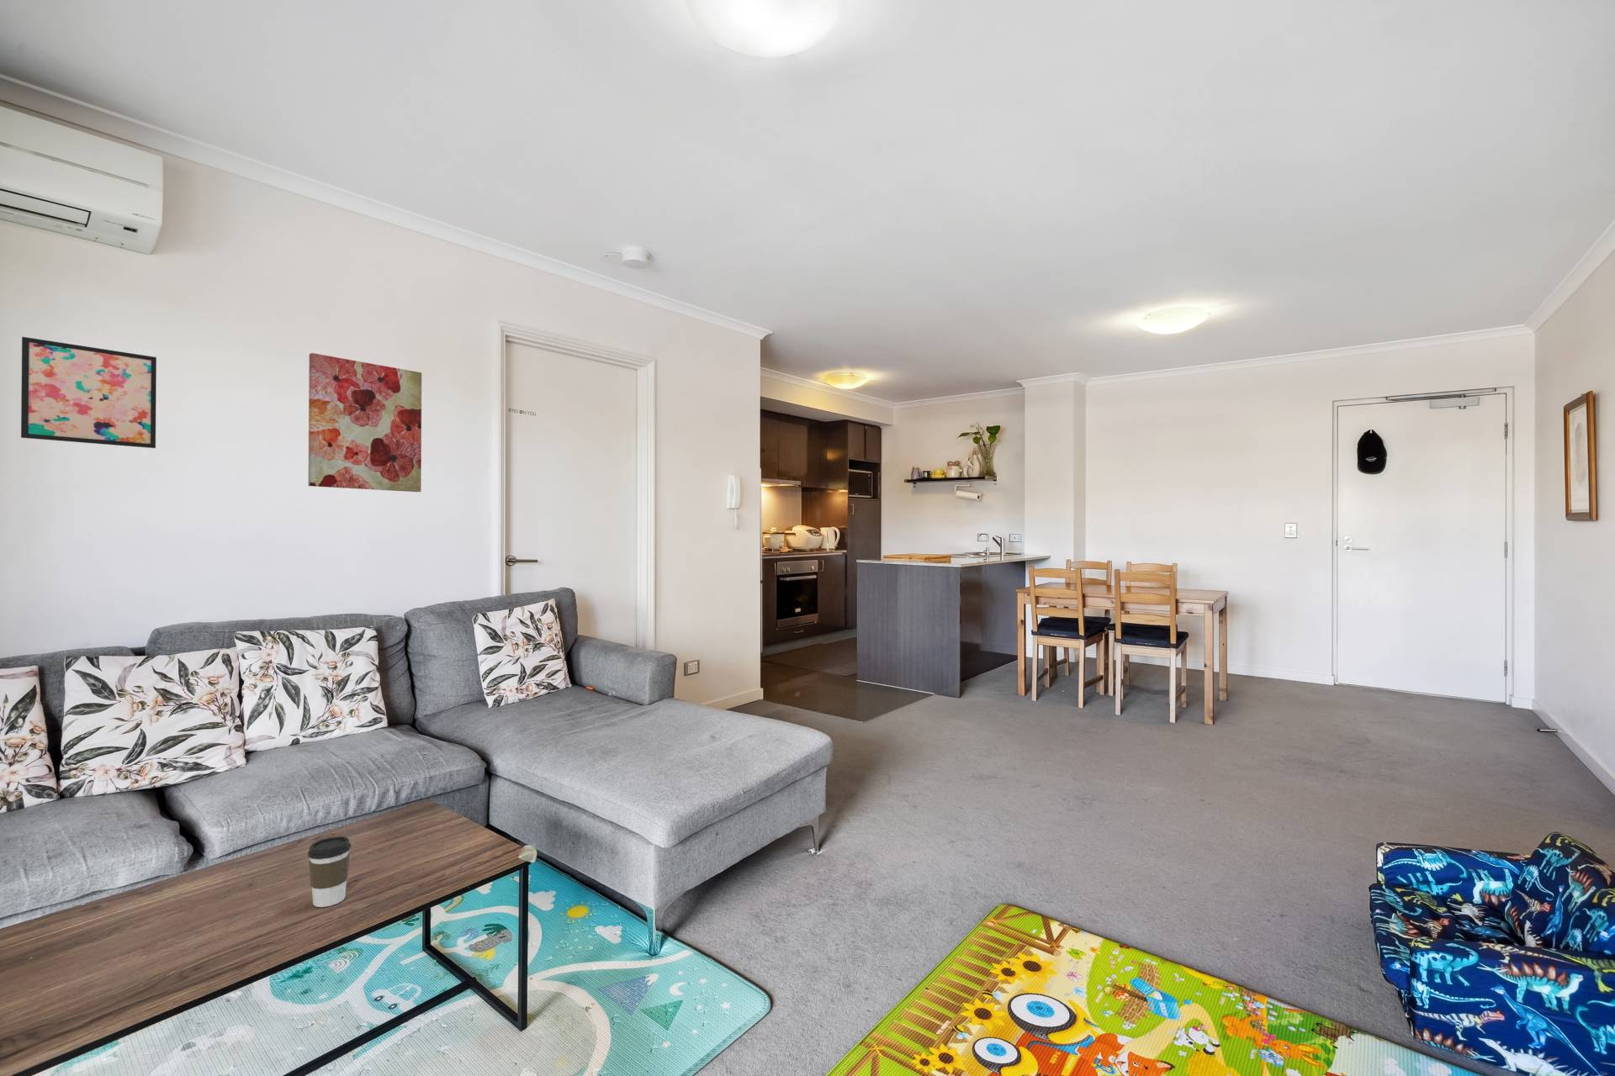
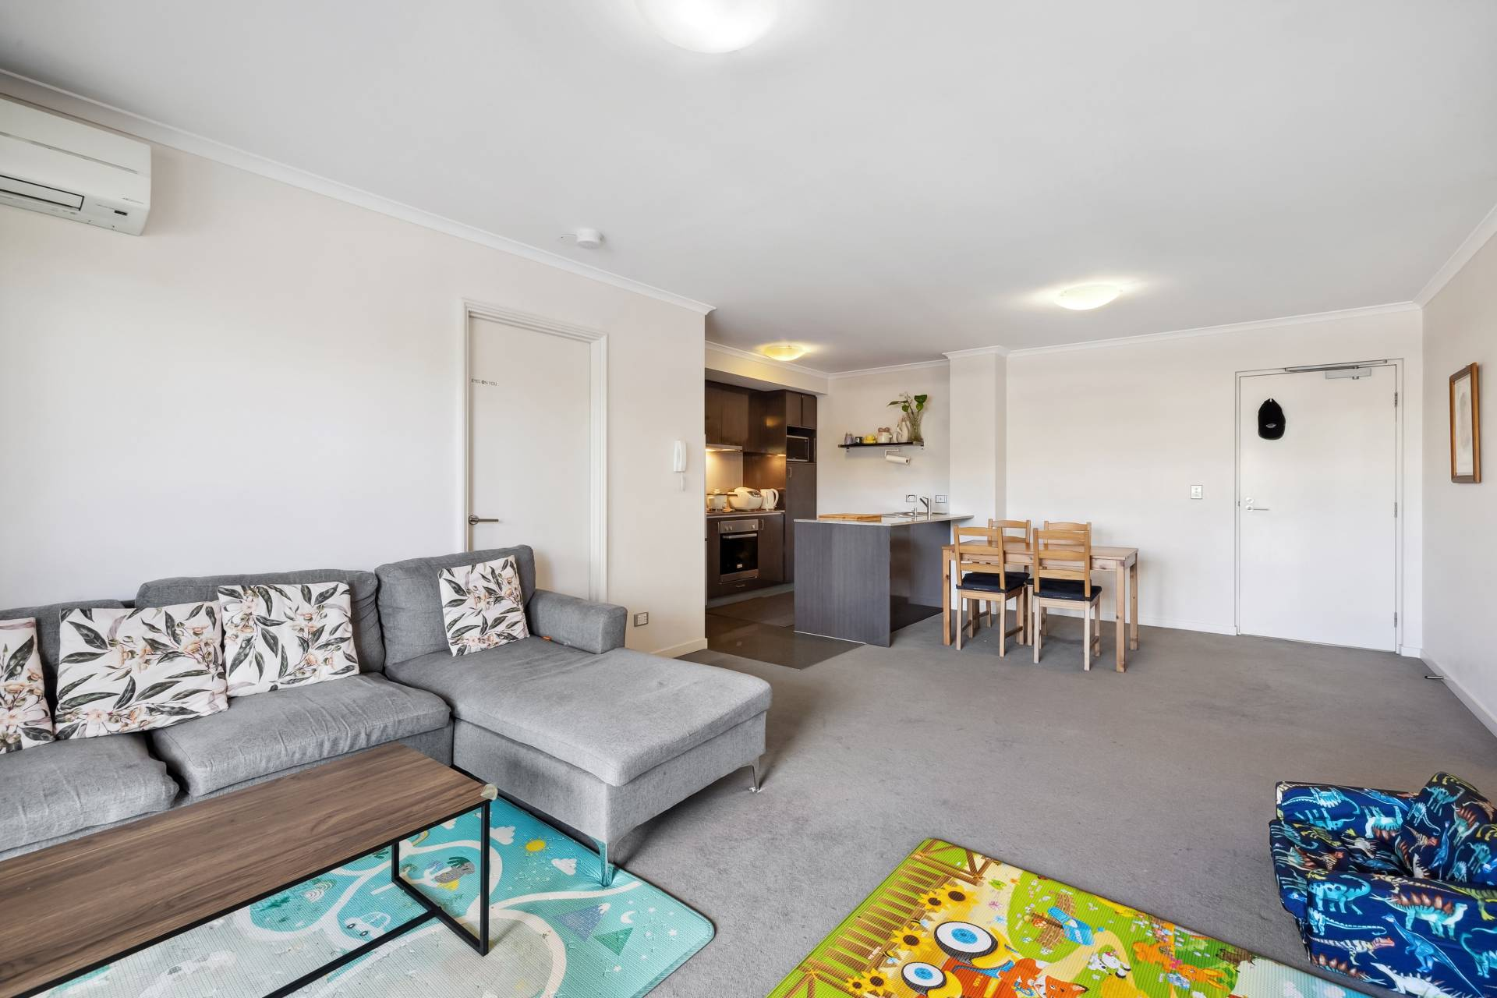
- wall art [20,336,157,449]
- coffee cup [306,836,352,908]
- wall art [308,352,422,492]
